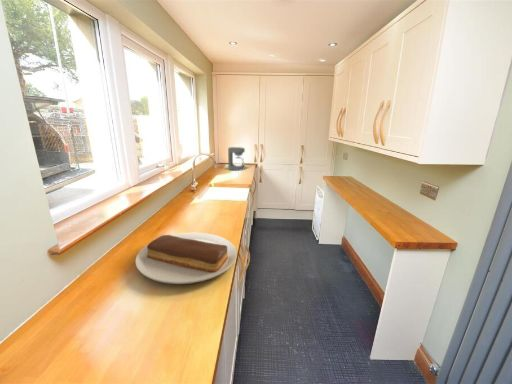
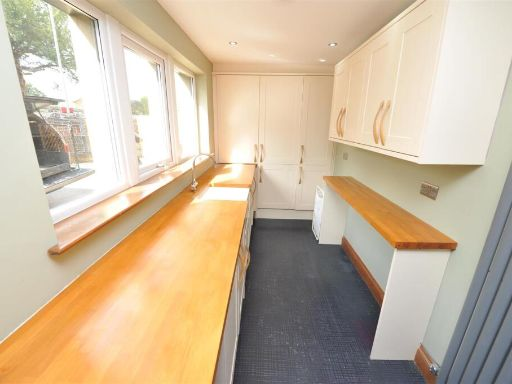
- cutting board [134,232,238,285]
- coffee maker [227,146,246,172]
